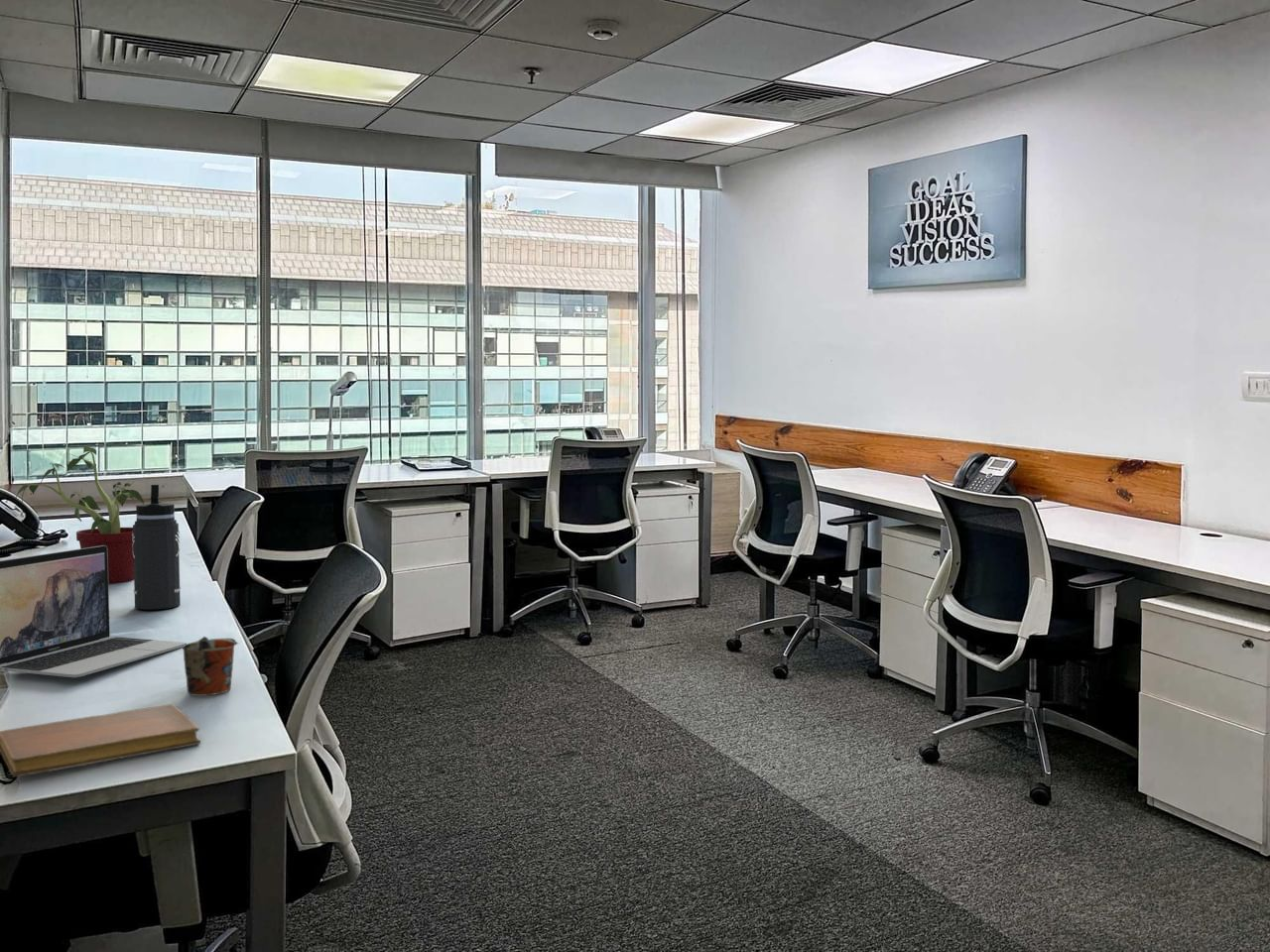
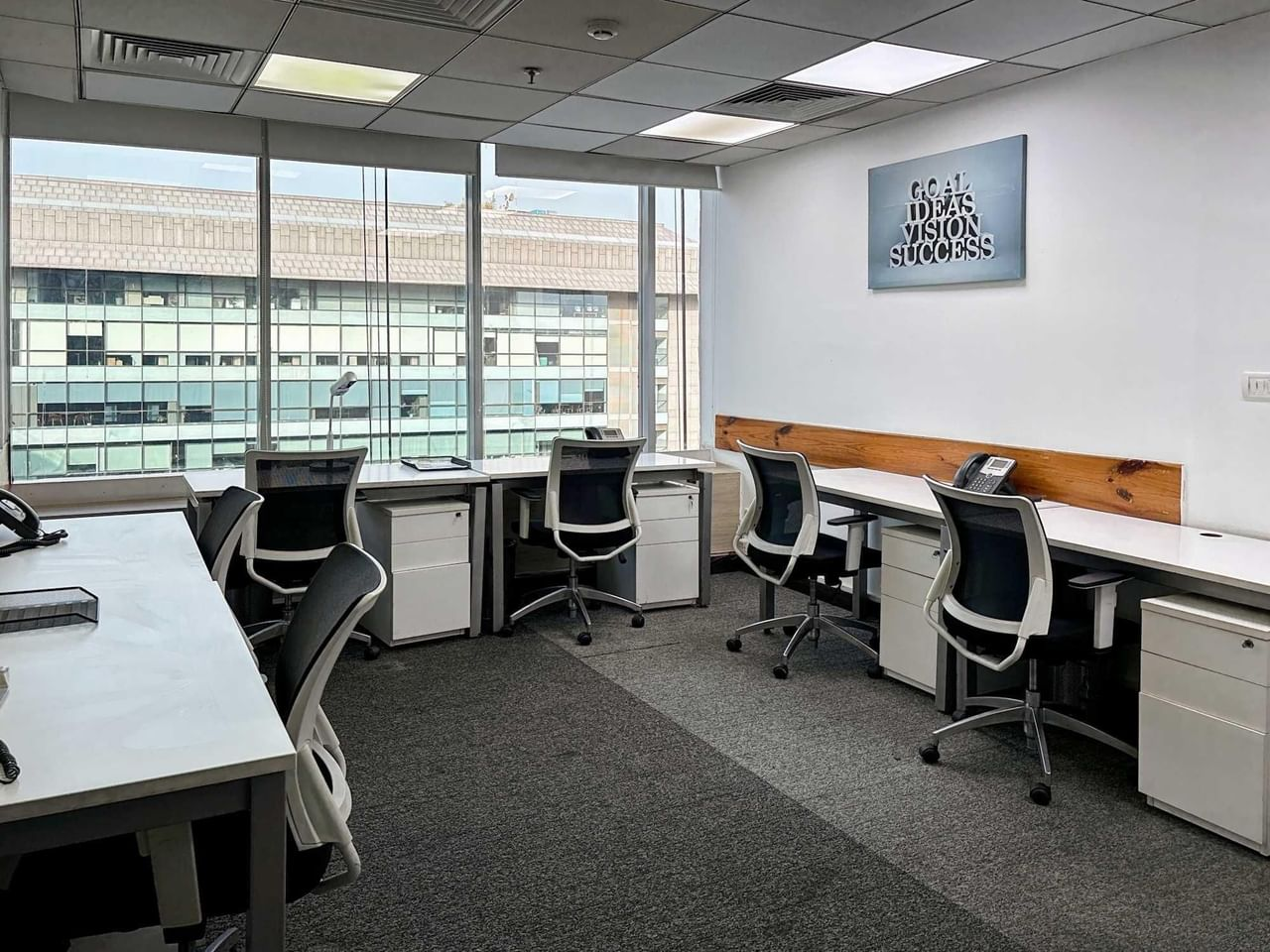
- thermos bottle [132,484,182,611]
- notebook [0,703,201,777]
- mug [181,636,239,697]
- potted plant [11,445,145,585]
- laptop [0,545,188,678]
